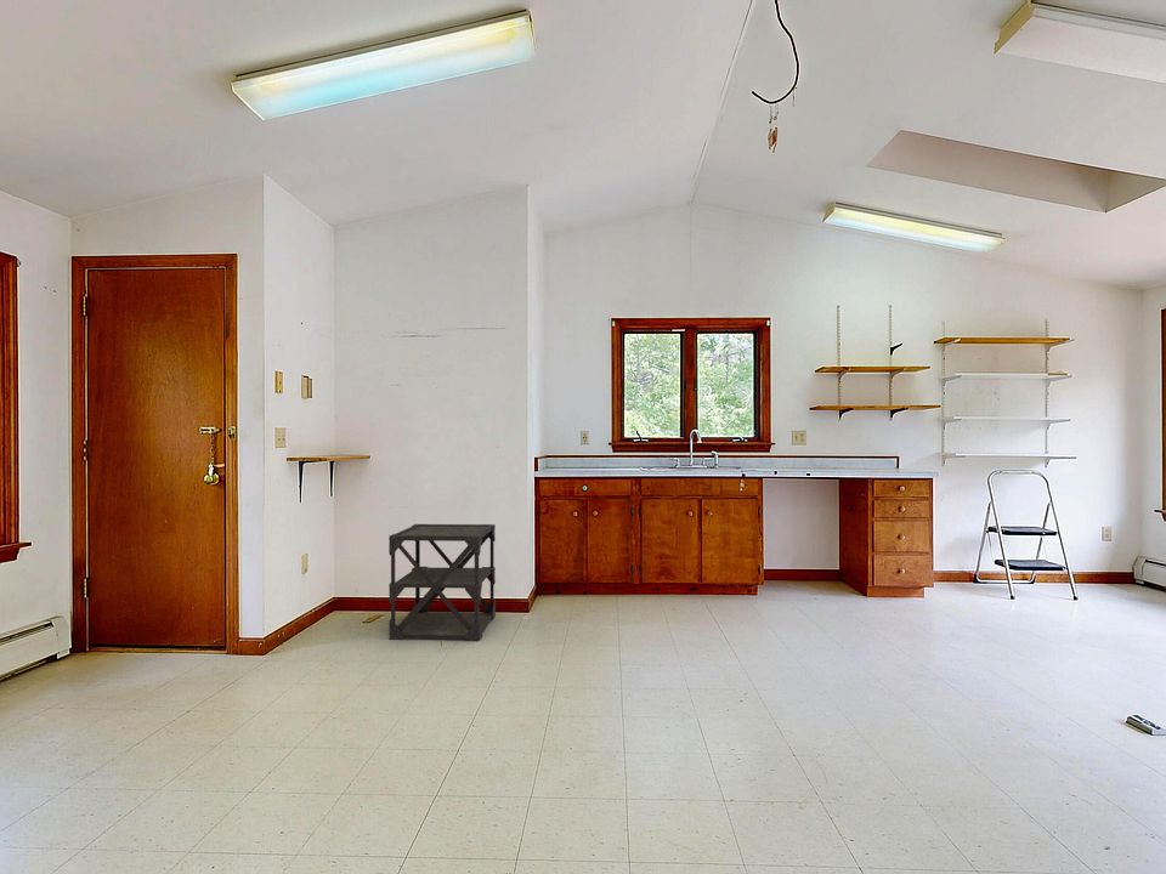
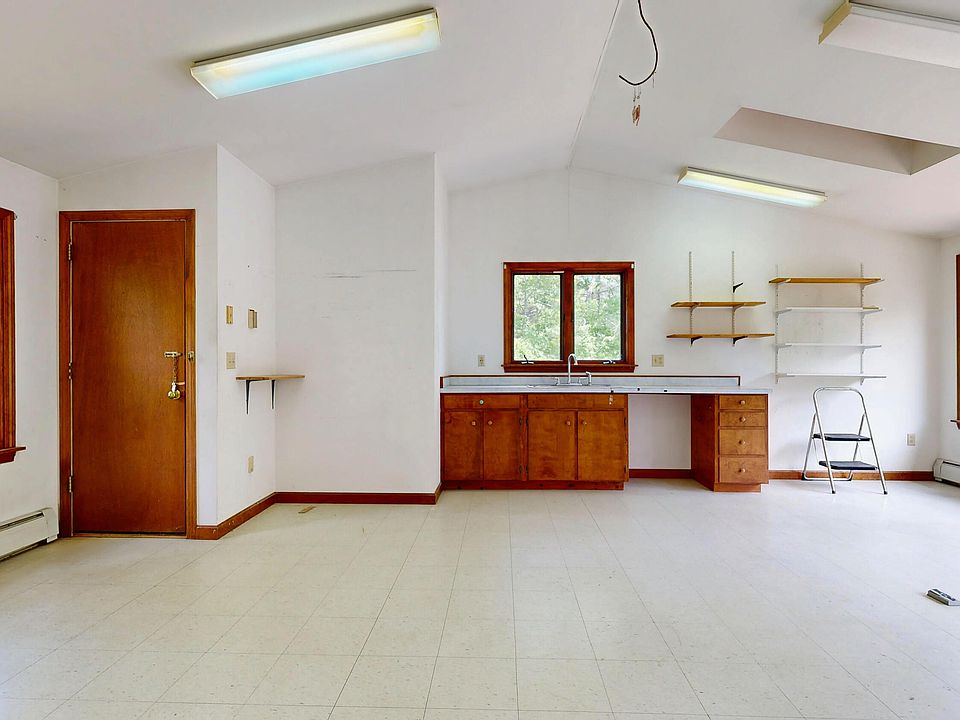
- storage shelf [387,523,497,642]
